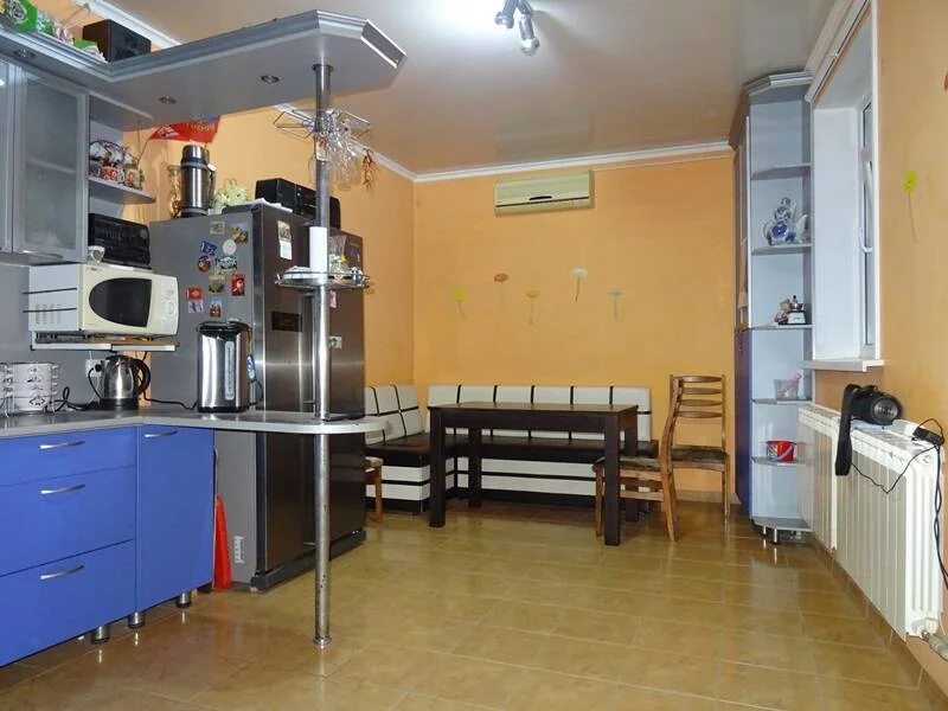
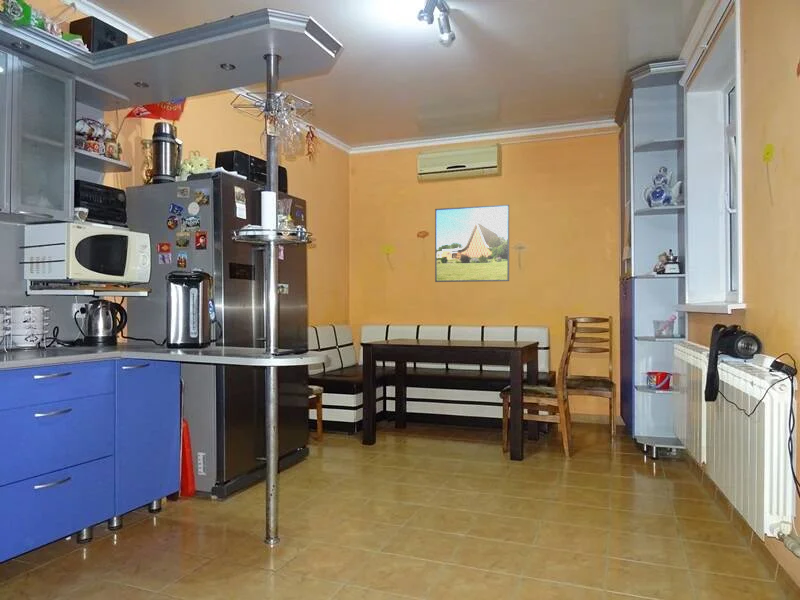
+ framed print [434,204,510,283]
